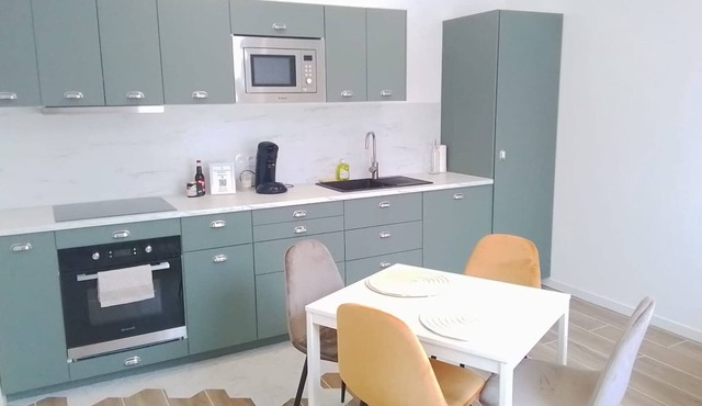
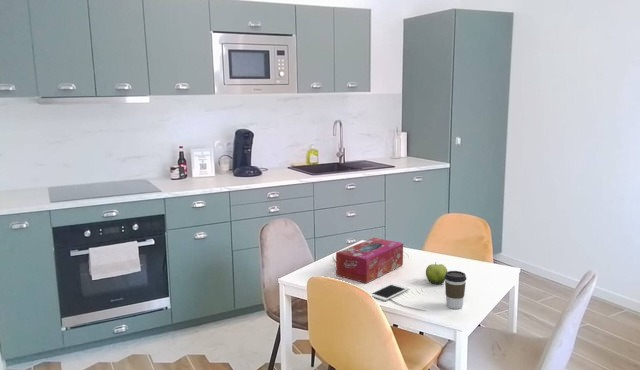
+ cell phone [370,282,410,302]
+ coffee cup [444,270,467,310]
+ tissue box [335,237,404,284]
+ fruit [425,261,448,285]
